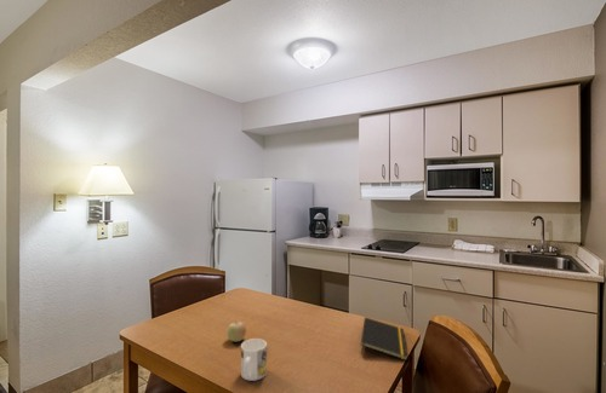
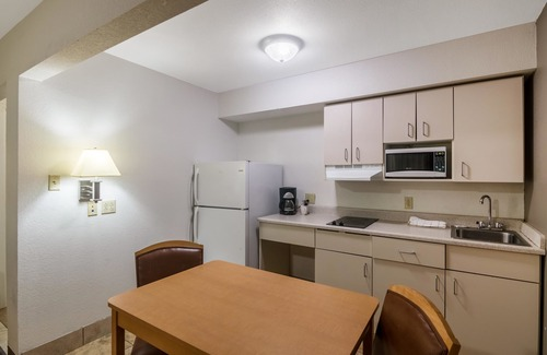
- fruit [225,319,247,342]
- mug [240,337,268,382]
- notepad [360,316,408,362]
